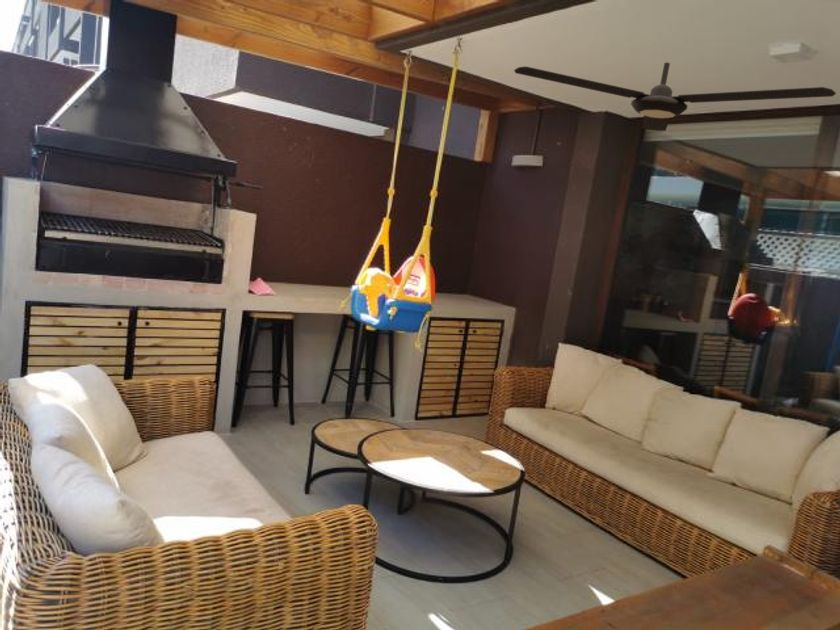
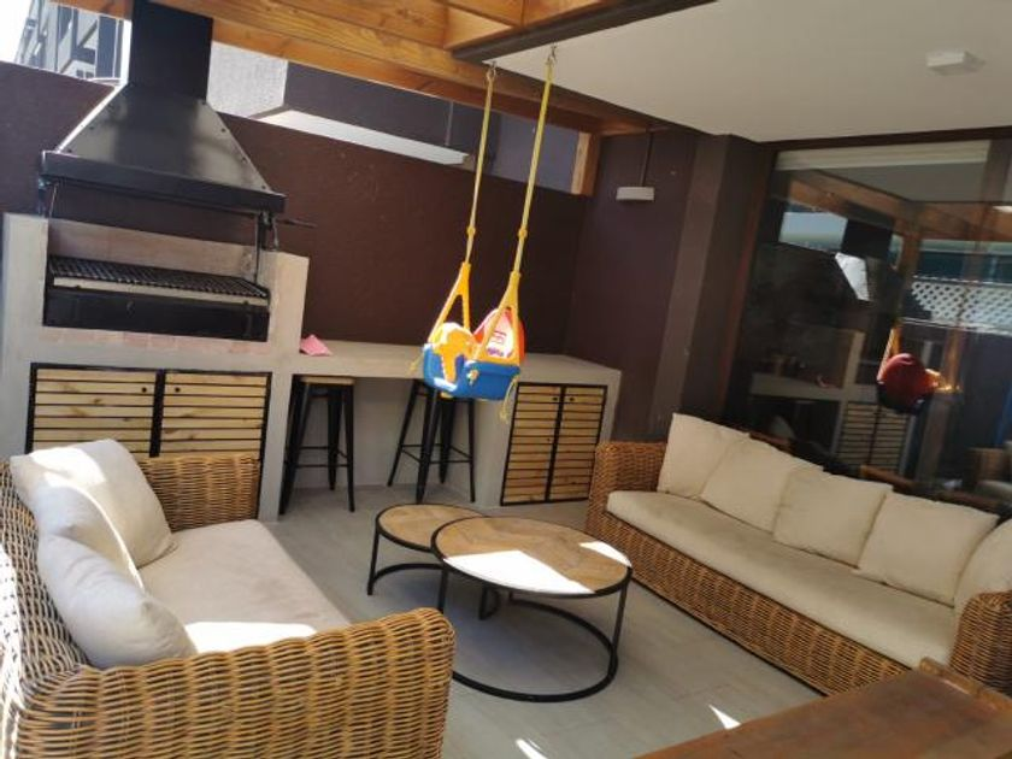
- ceiling fan [513,62,837,132]
